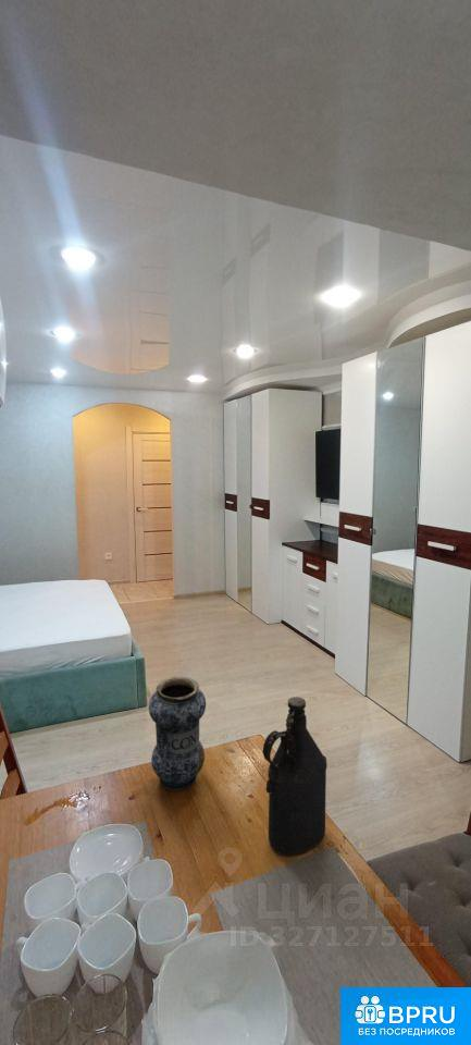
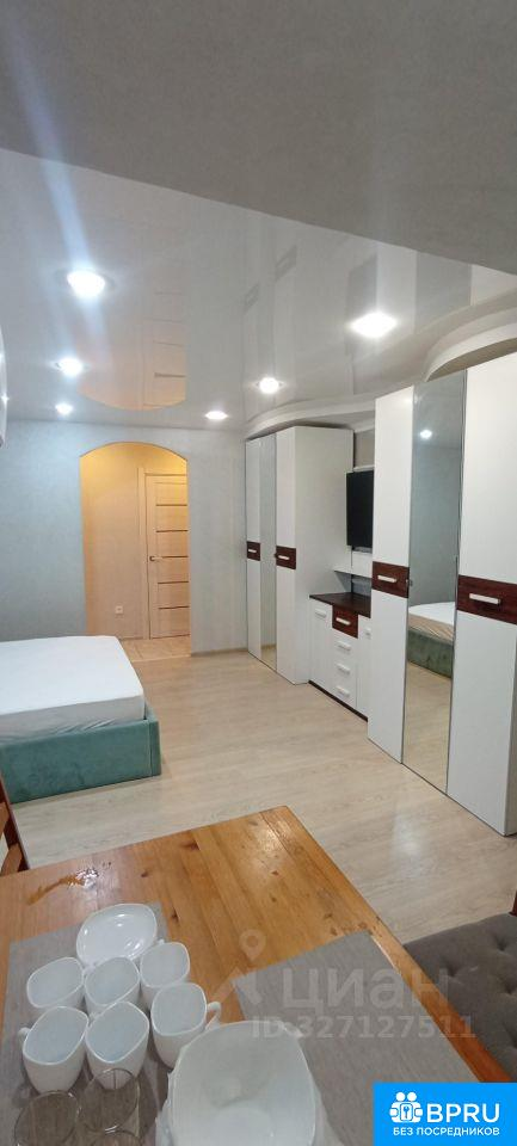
- bottle [261,696,329,858]
- vase [148,676,207,792]
